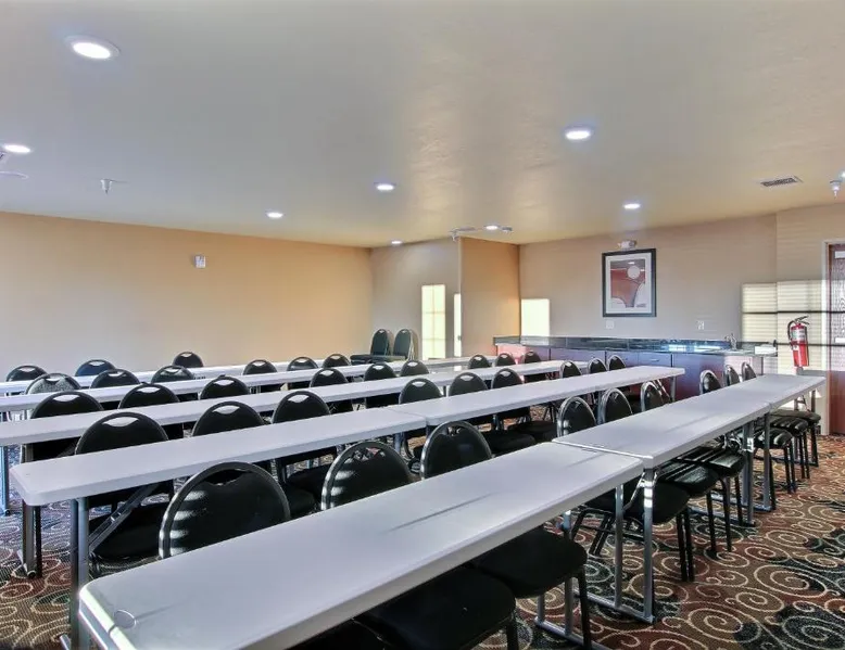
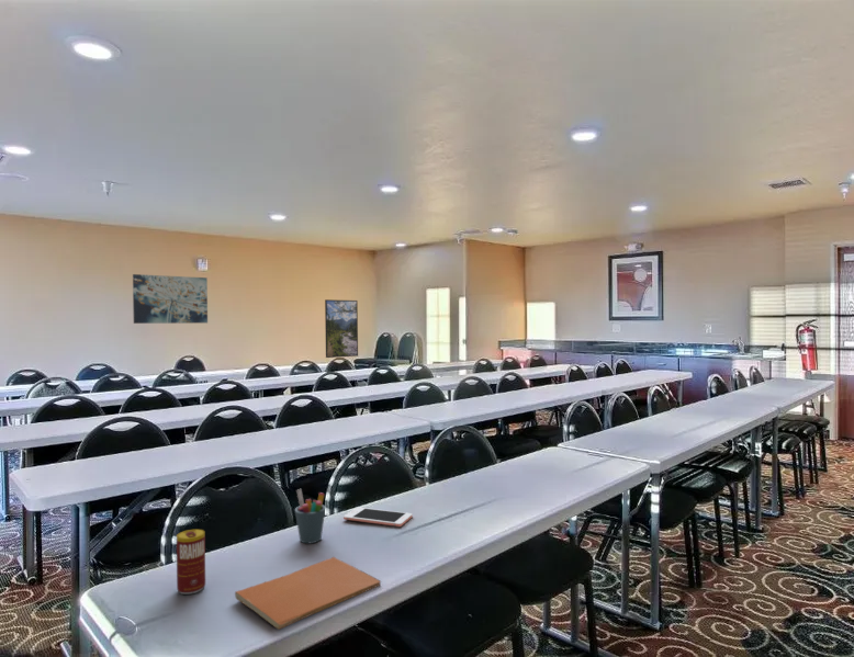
+ cell phone [342,507,414,528]
+ book [234,556,382,631]
+ pen holder [294,488,327,544]
+ wall art [132,273,209,325]
+ beverage can [176,529,206,596]
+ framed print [324,298,359,359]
